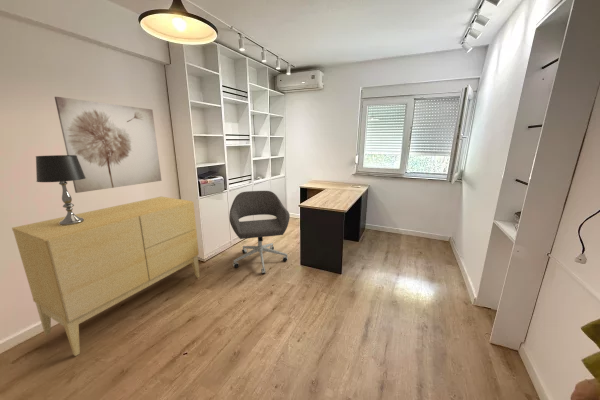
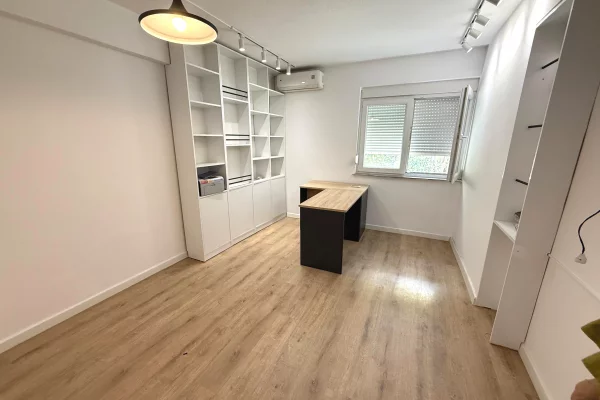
- wall art [54,96,163,194]
- table lamp [35,154,86,226]
- sideboard [11,196,201,357]
- office chair [228,190,291,275]
